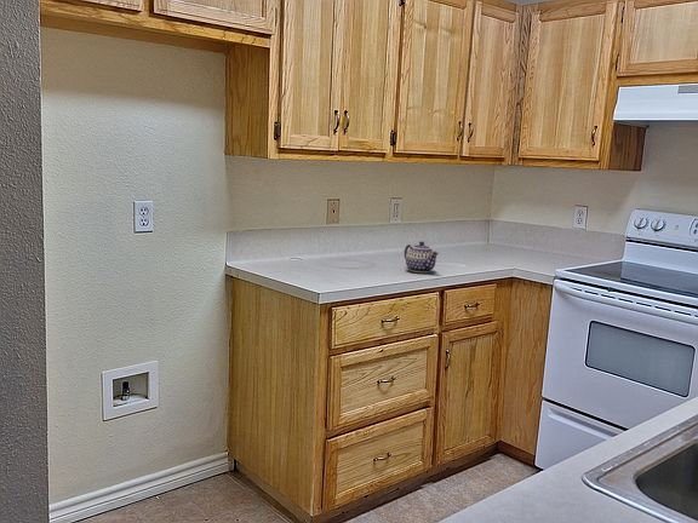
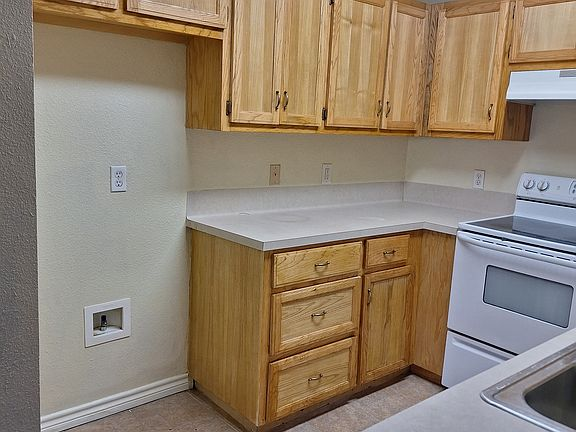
- teapot [404,241,440,274]
